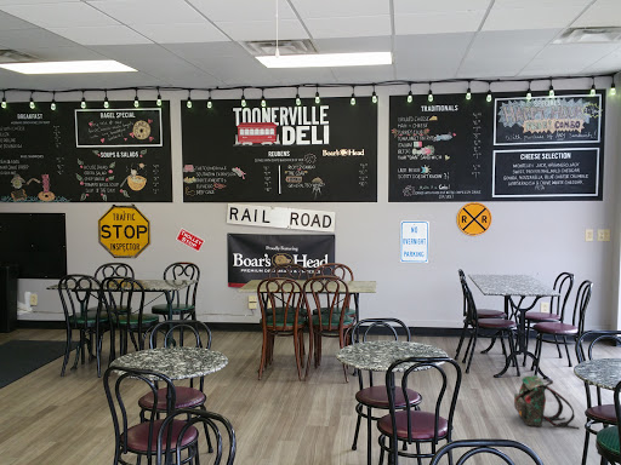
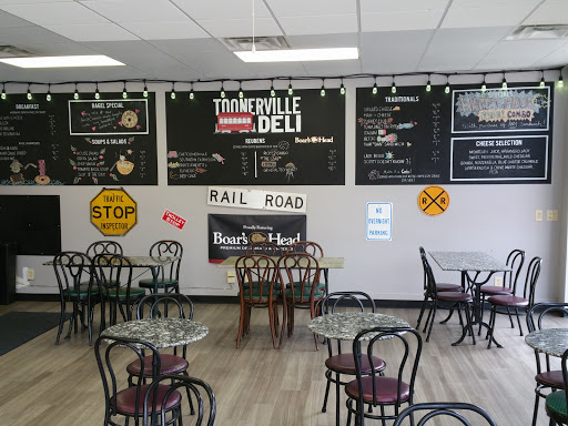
- backpack [513,374,581,430]
